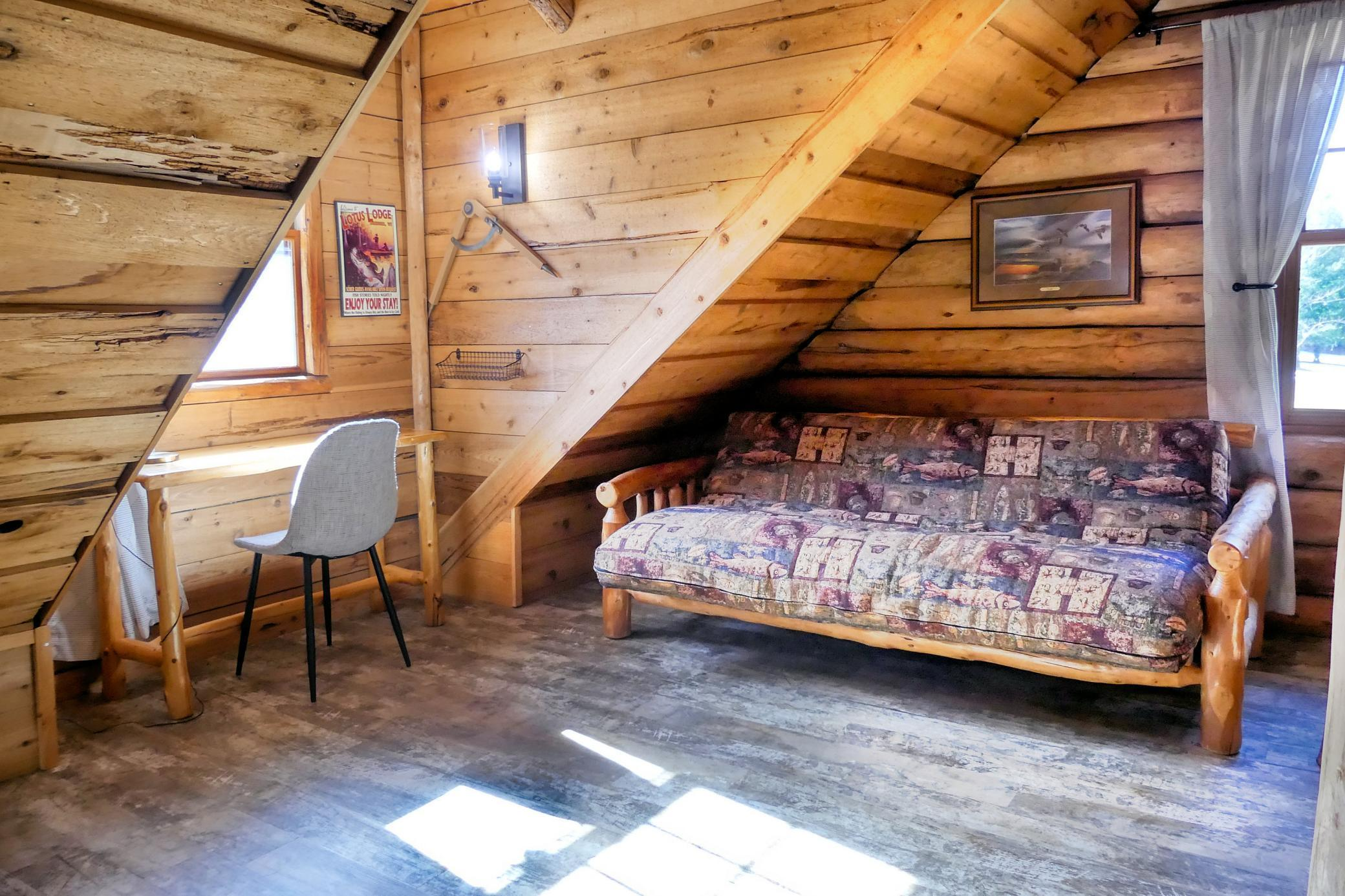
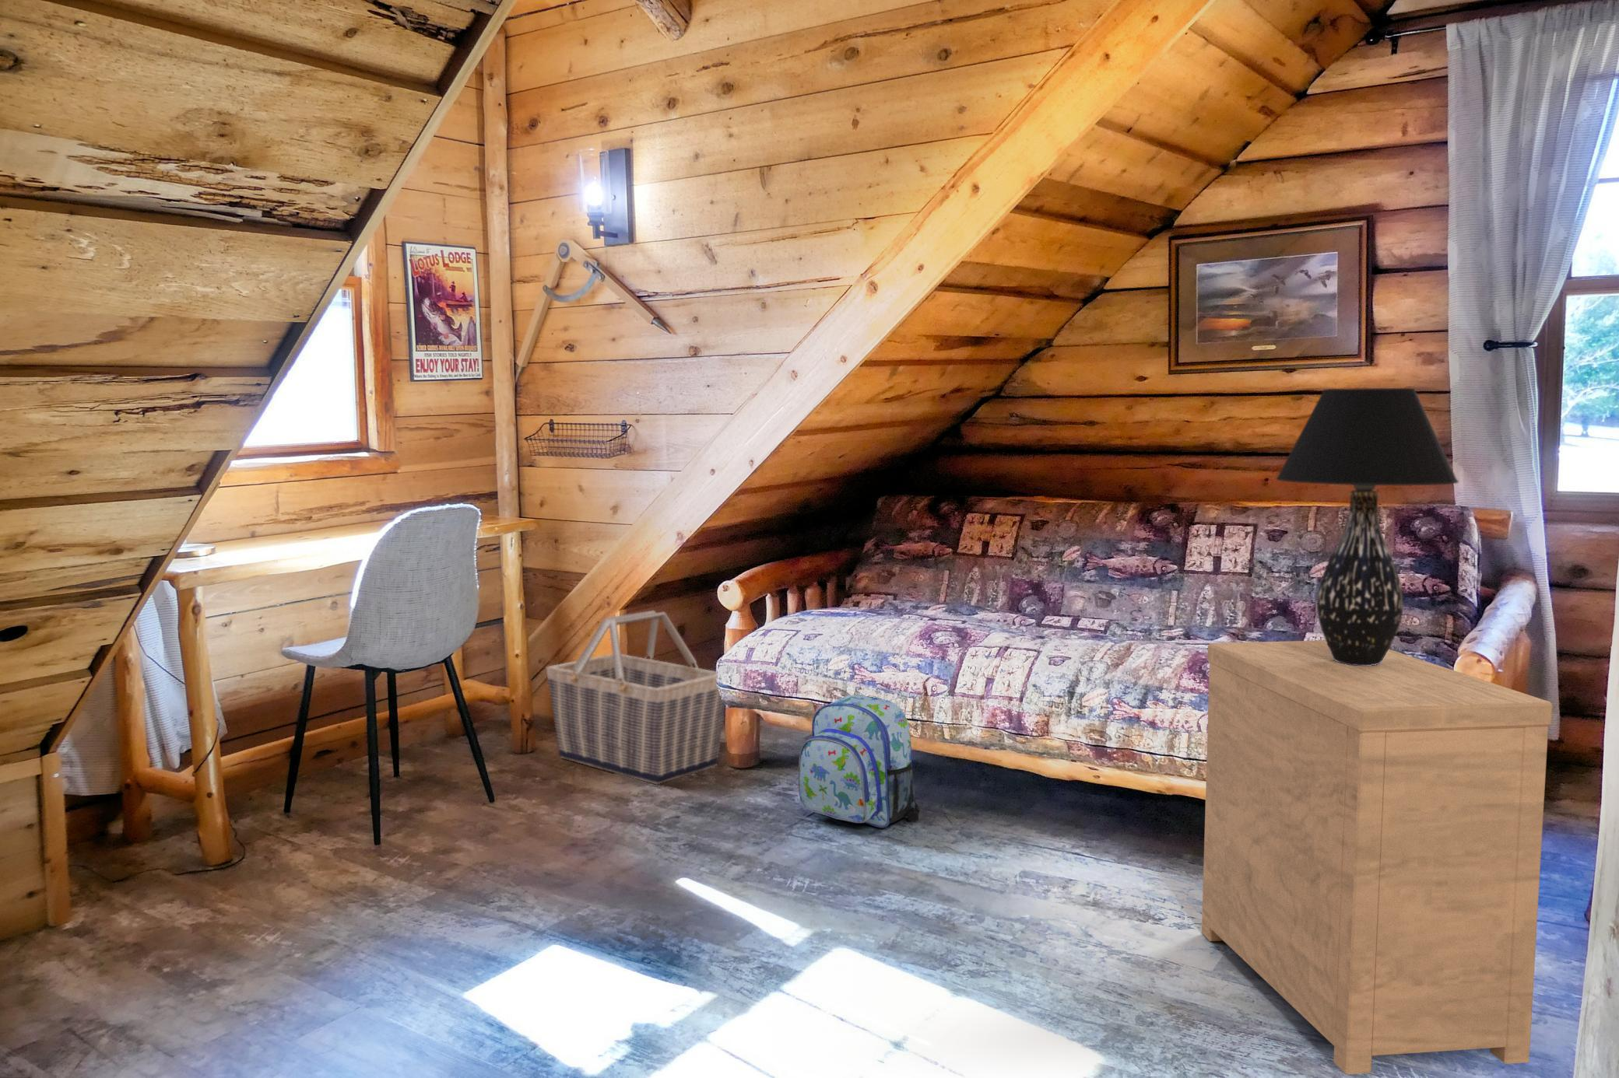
+ table lamp [1275,387,1459,665]
+ backpack [798,694,921,828]
+ side table [1201,639,1554,1074]
+ basket [545,609,726,784]
